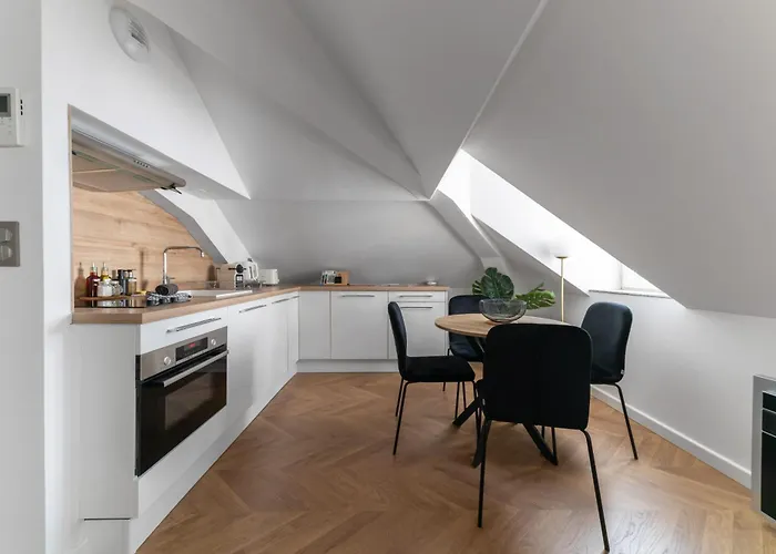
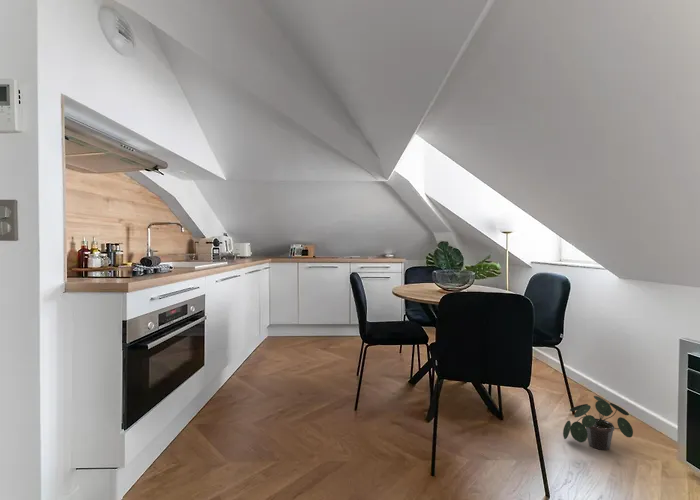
+ potted plant [562,395,634,451]
